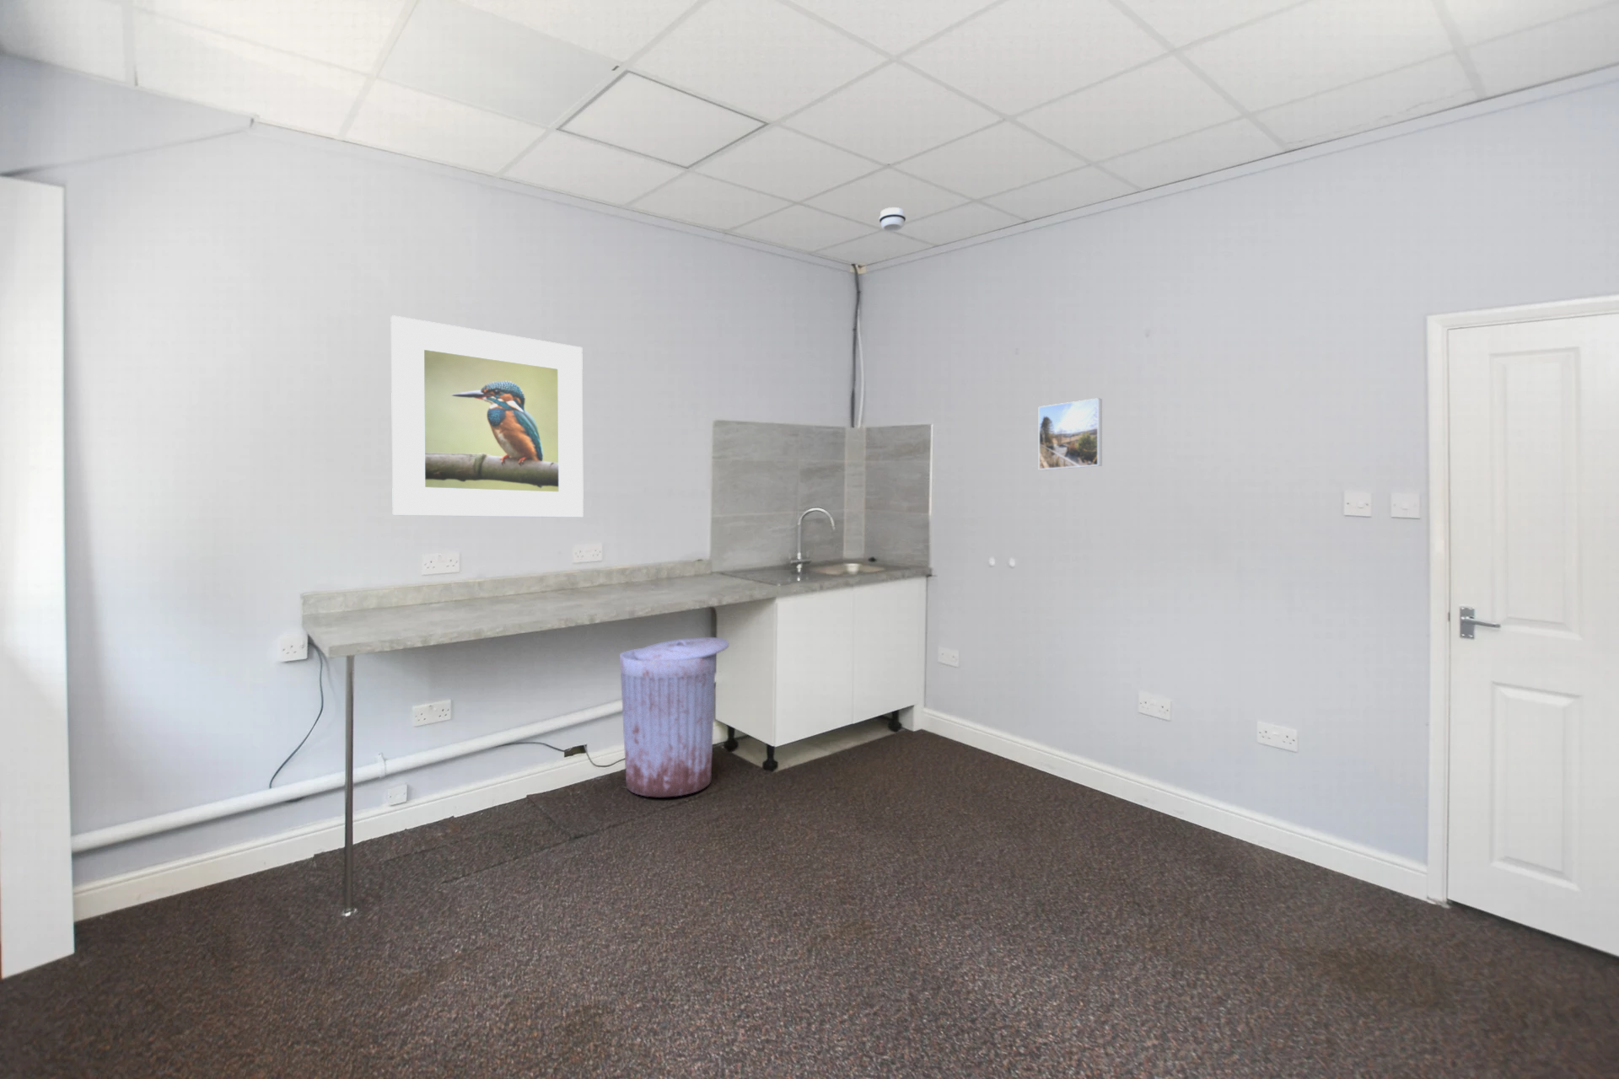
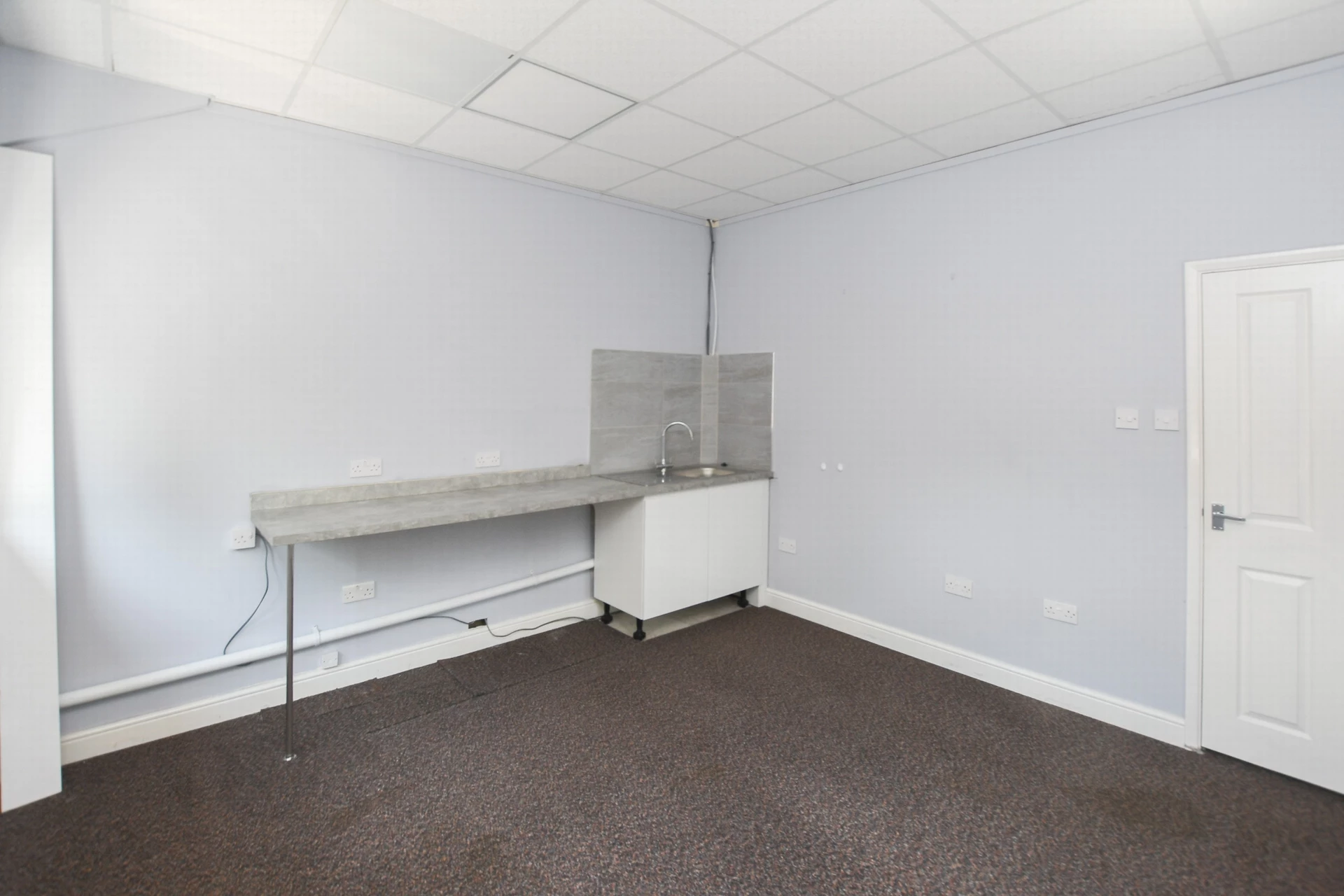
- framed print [1038,397,1103,471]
- trash can [619,636,730,797]
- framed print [390,314,584,518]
- smoke detector [878,207,906,232]
